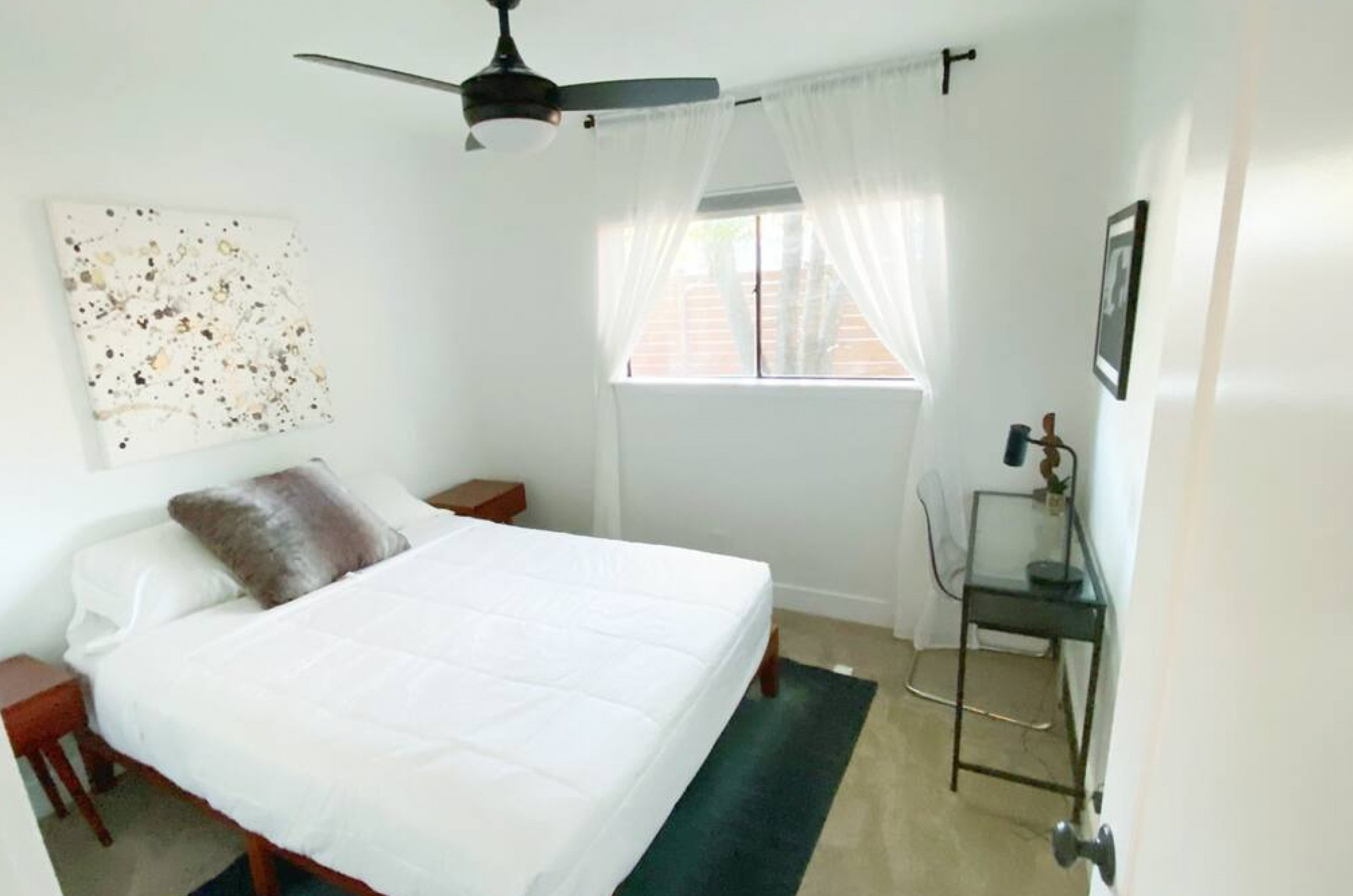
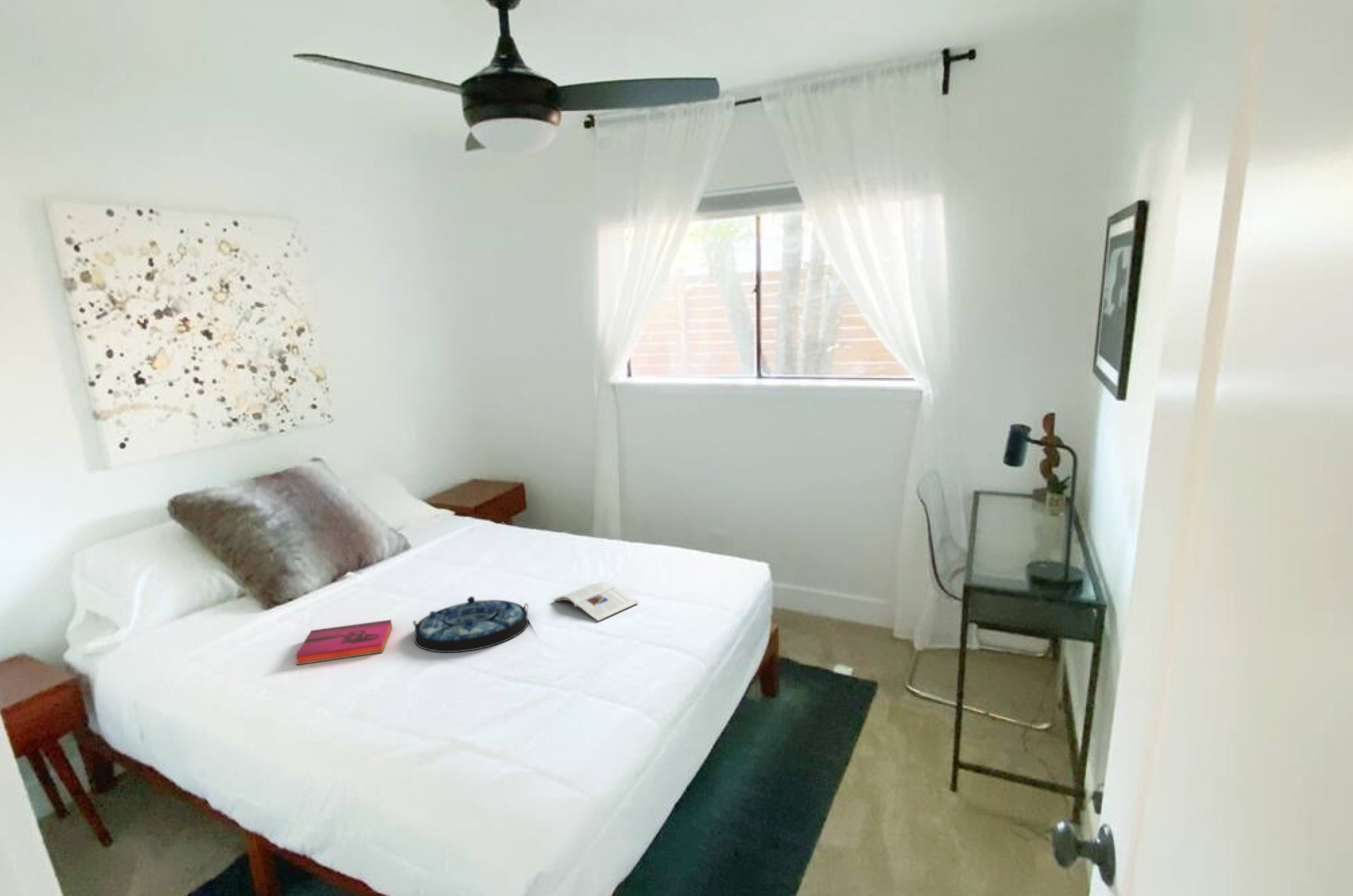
+ magazine [553,581,639,622]
+ hardback book [294,619,393,666]
+ serving tray [412,596,530,653]
